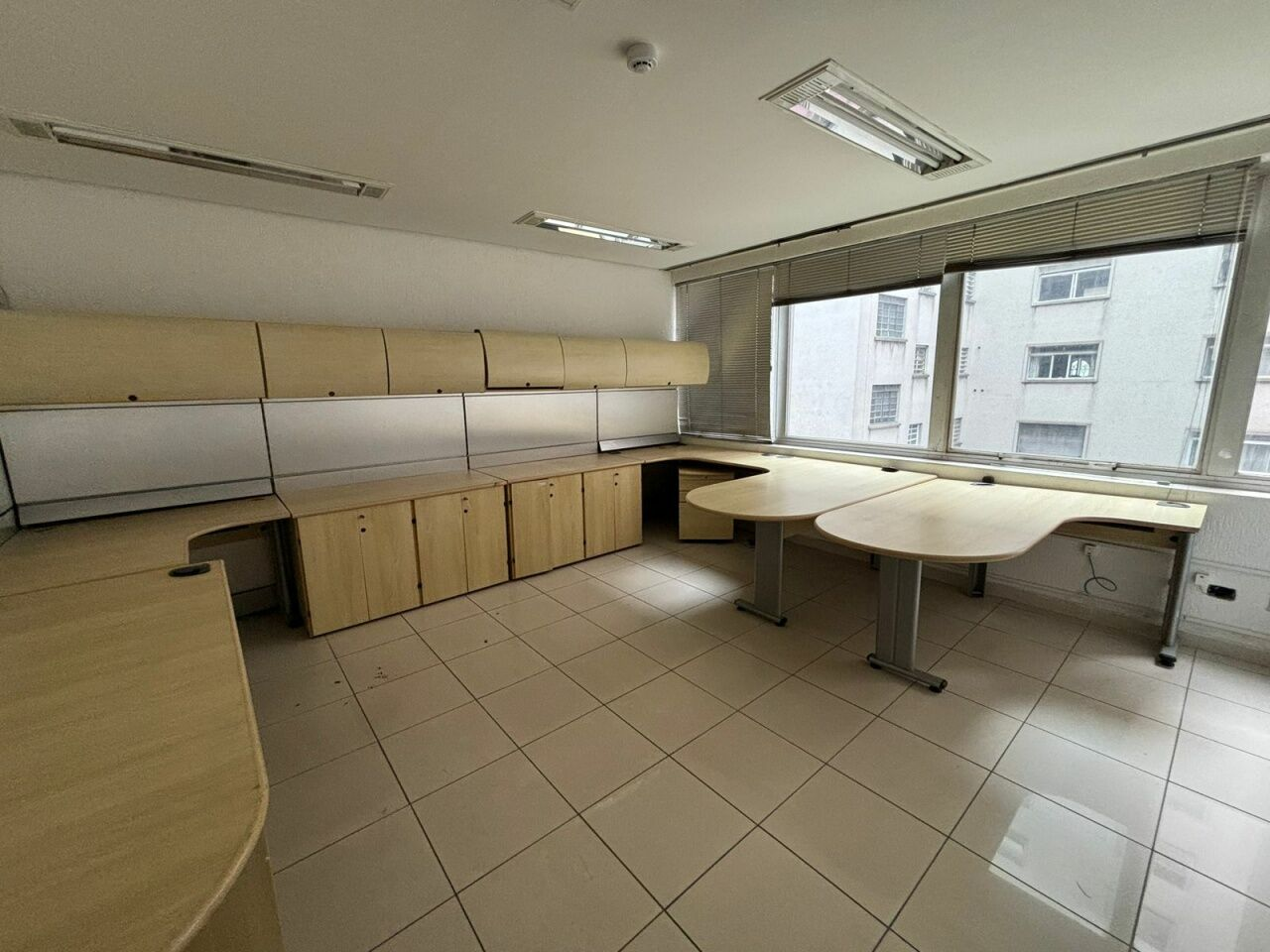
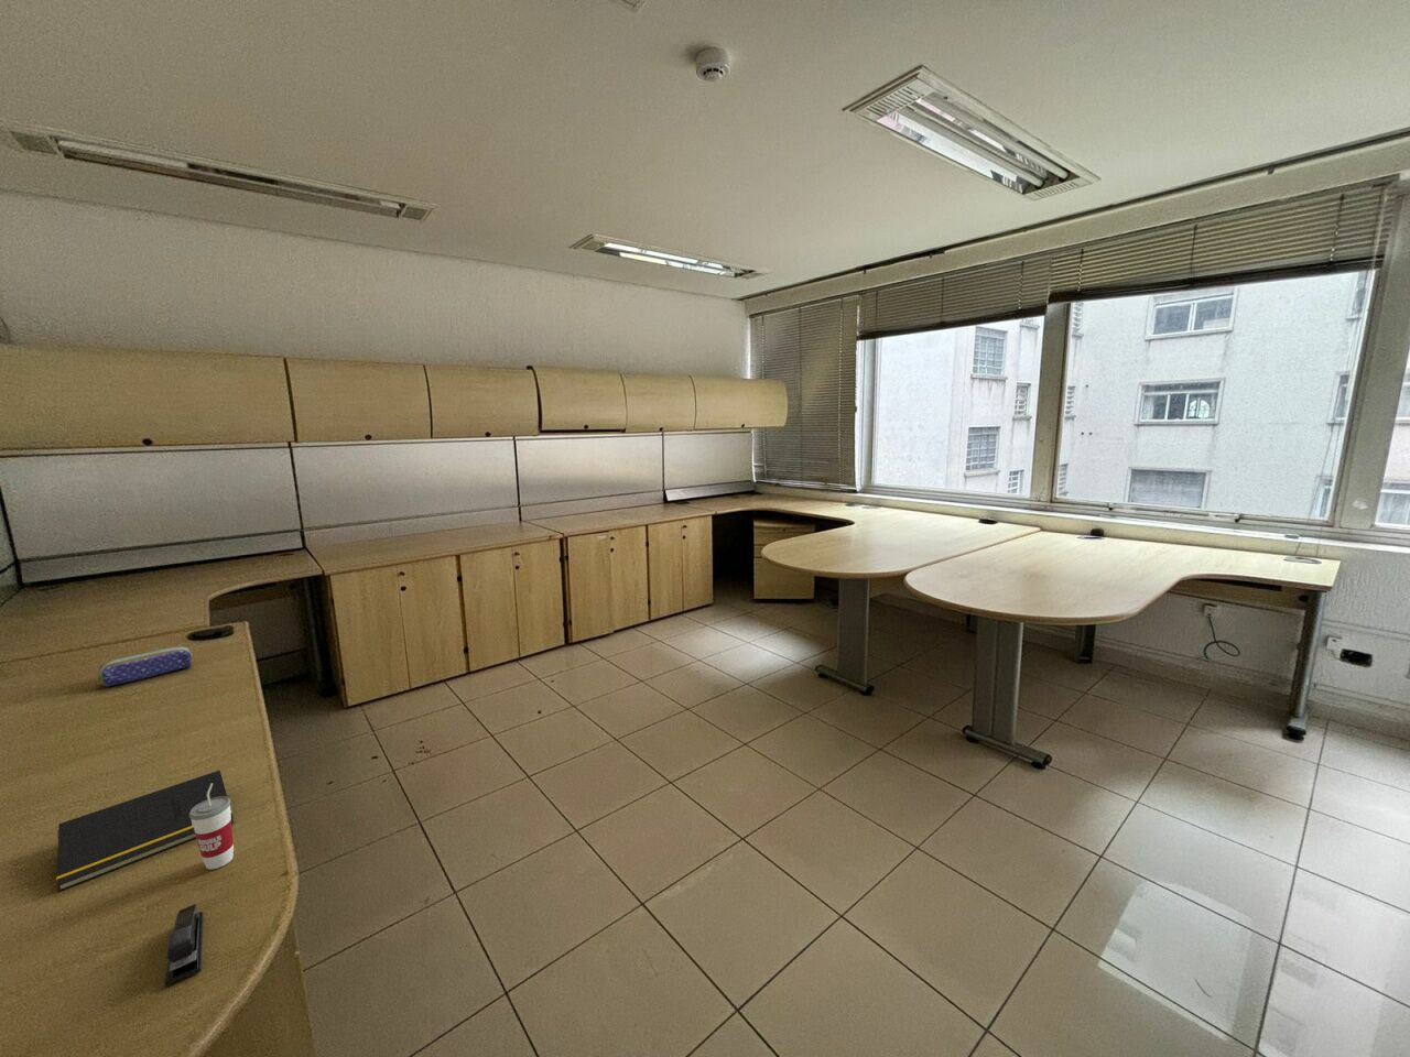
+ stapler [163,903,204,988]
+ notepad [56,769,234,893]
+ cup [190,784,234,869]
+ pencil case [97,645,193,688]
